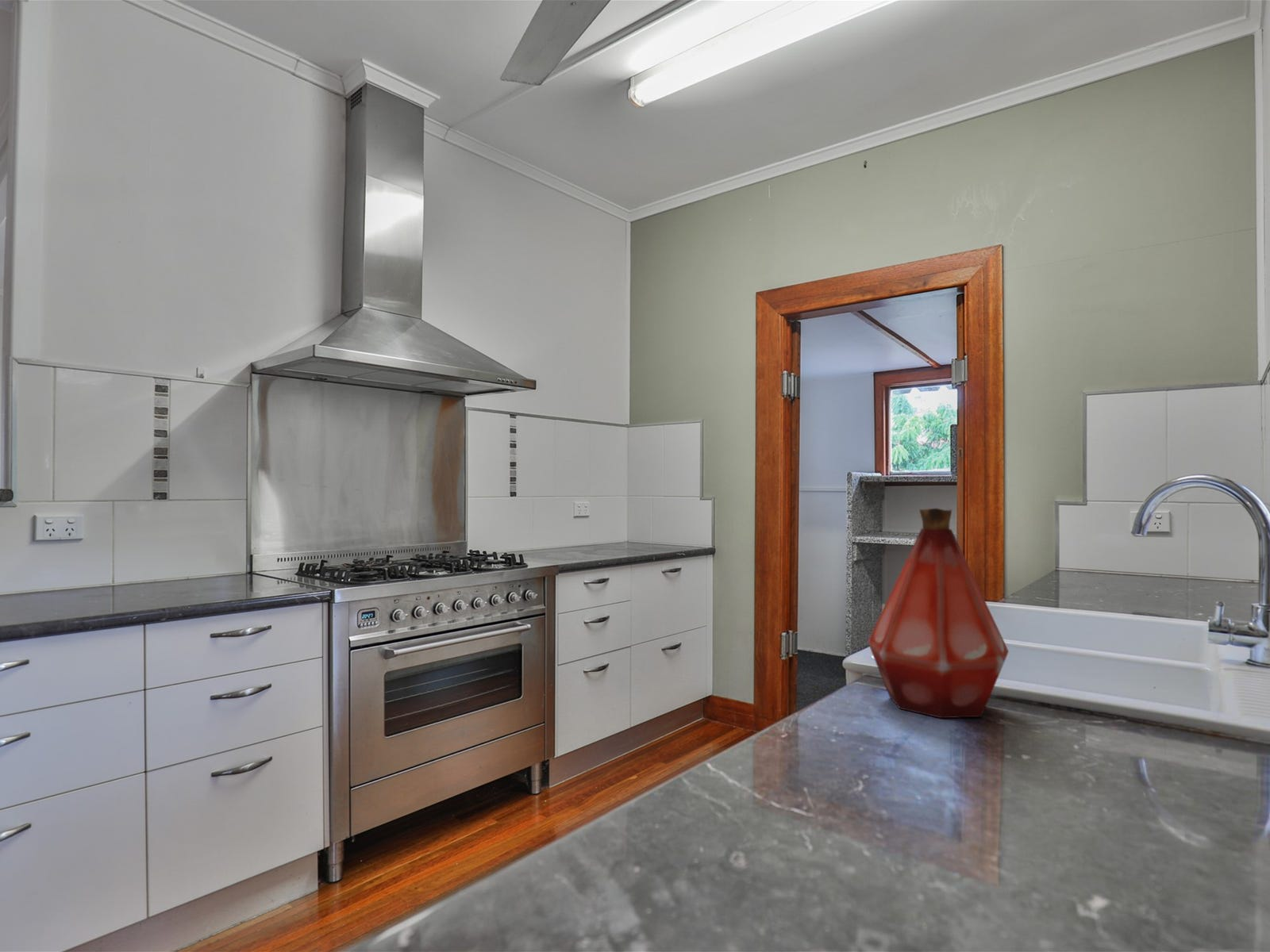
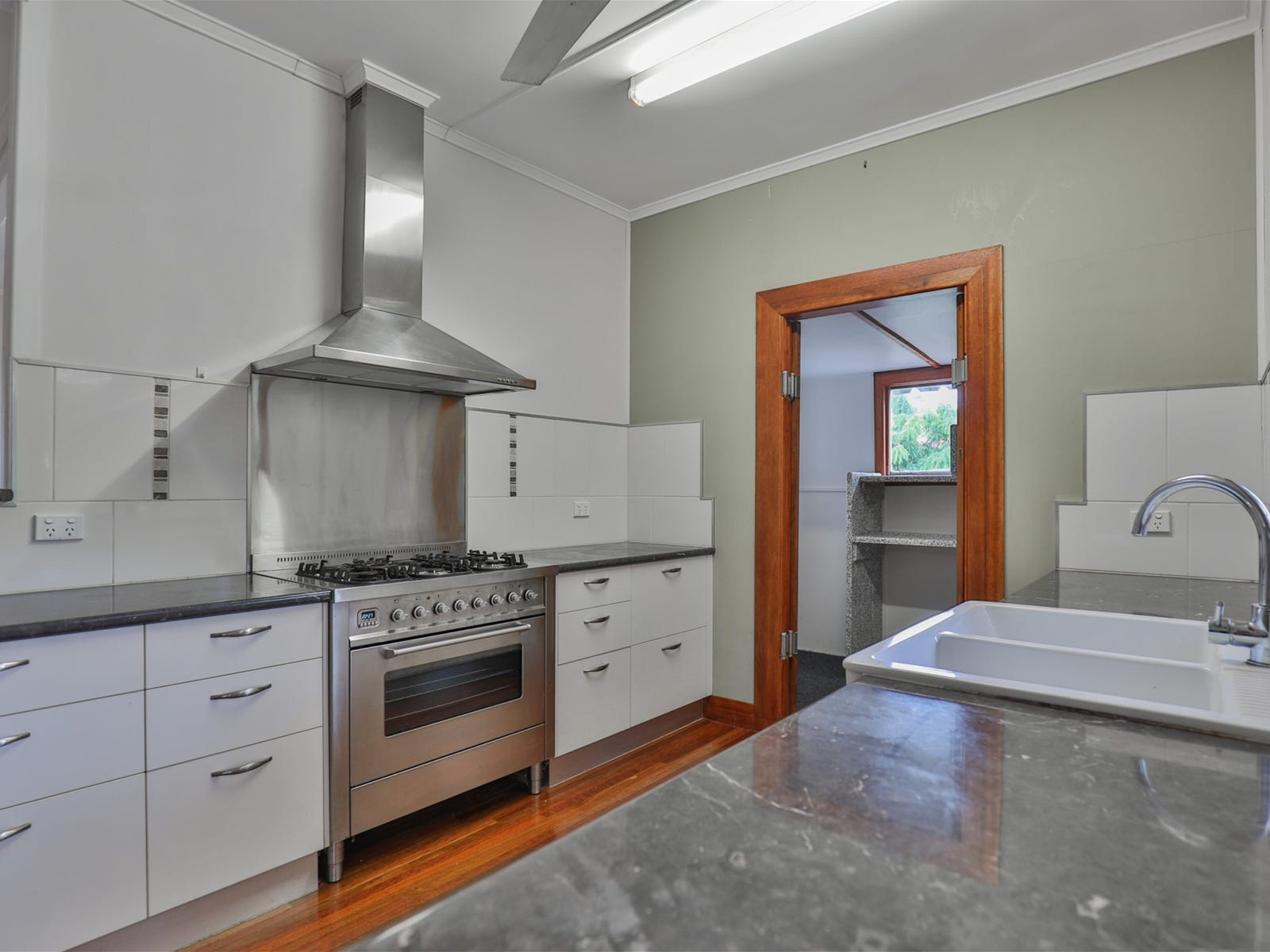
- bottle [867,508,1010,719]
